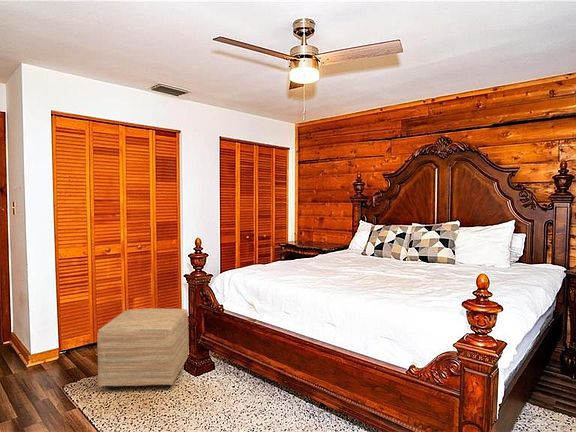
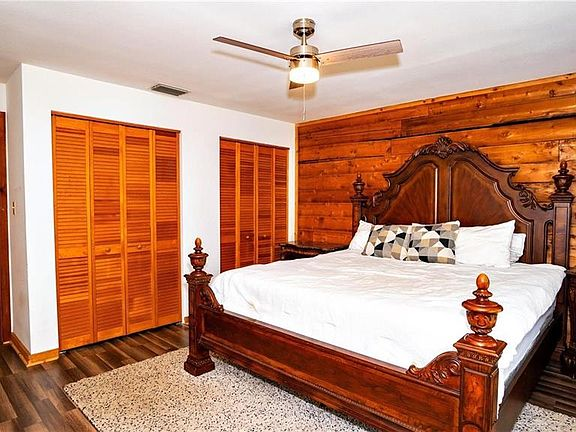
- ottoman [96,307,190,389]
